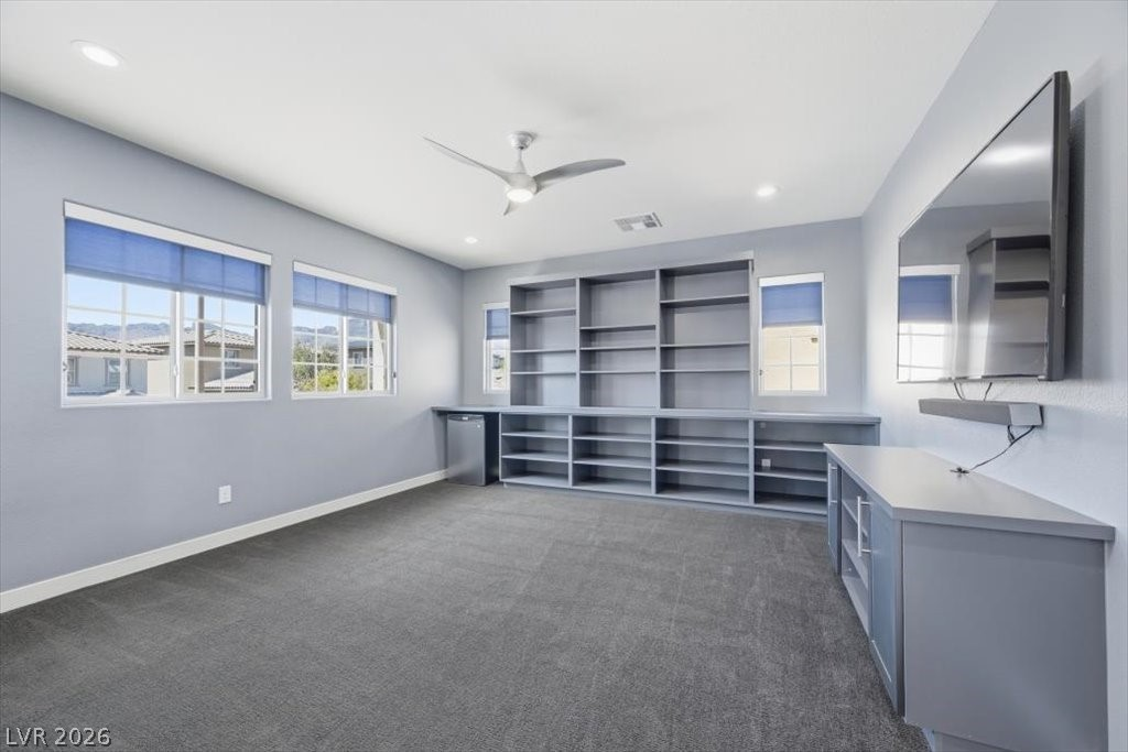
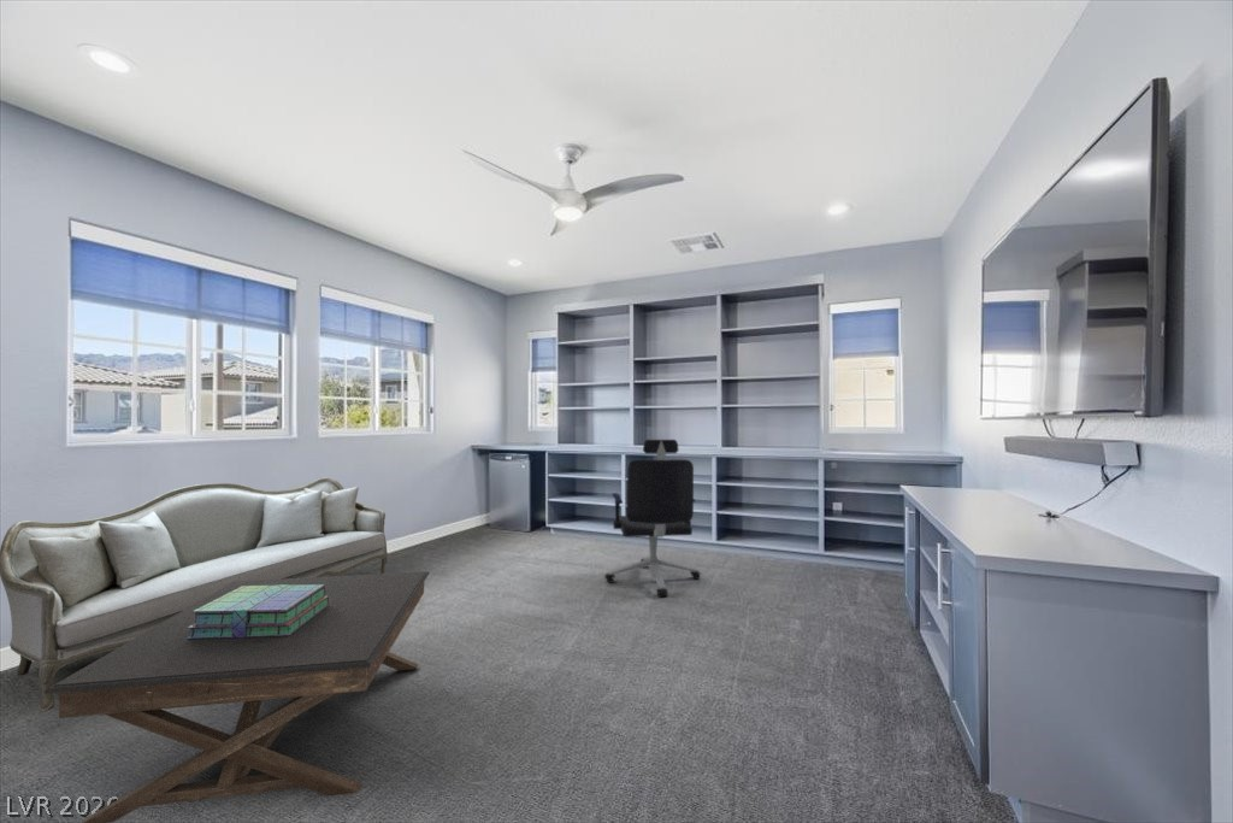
+ coffee table [45,570,430,823]
+ stack of books [188,584,329,639]
+ office chair [603,439,703,598]
+ sofa [0,476,389,713]
